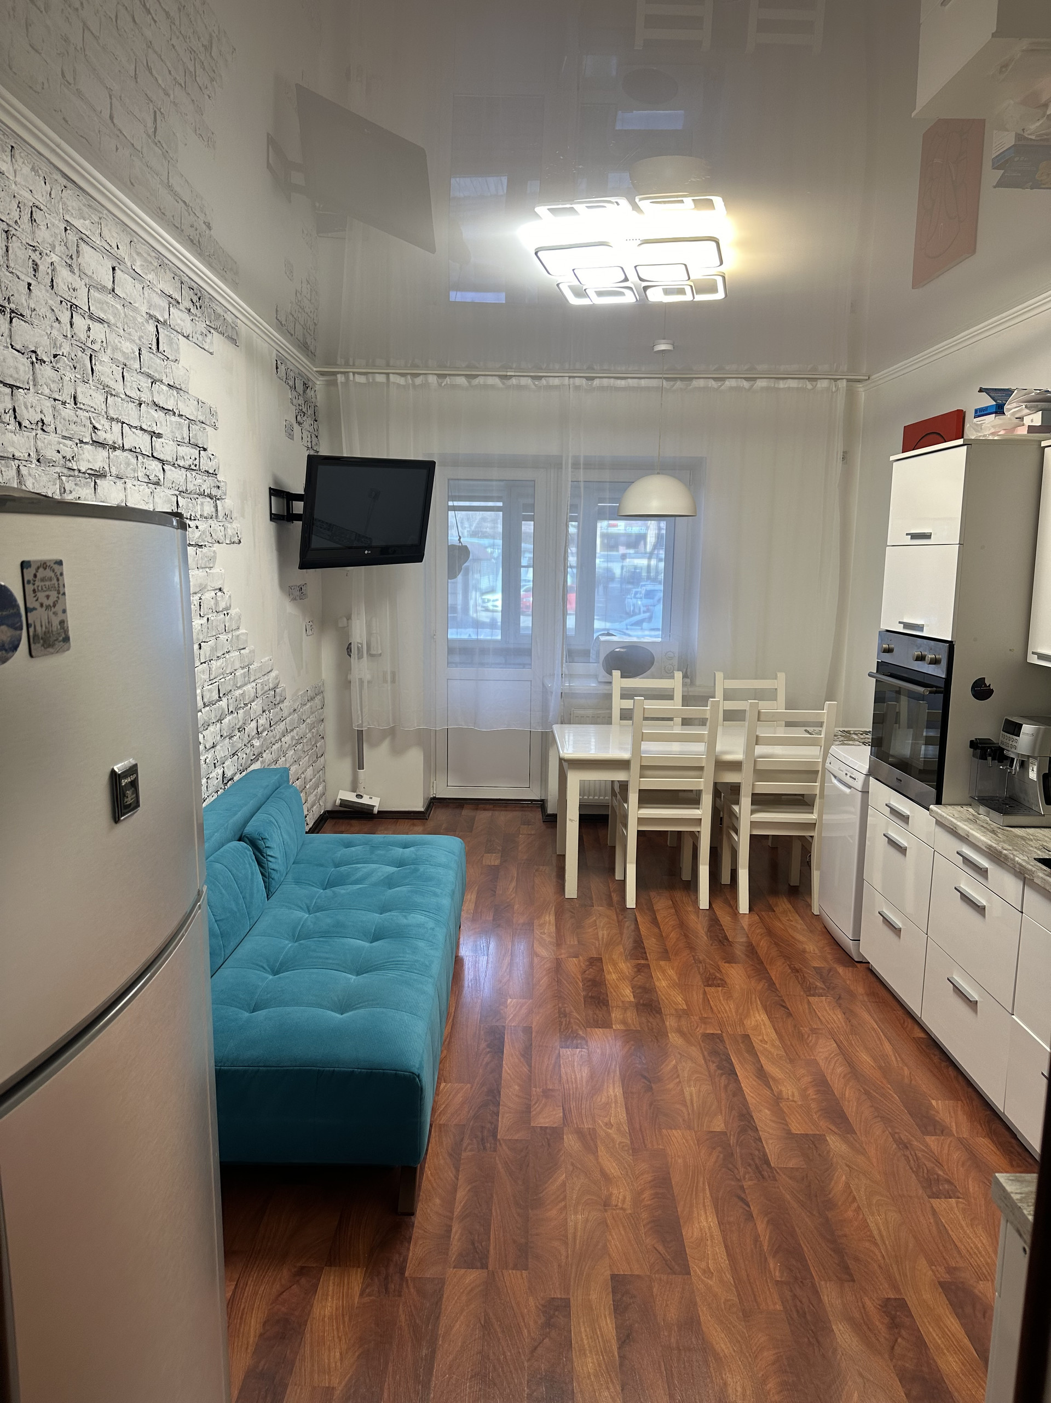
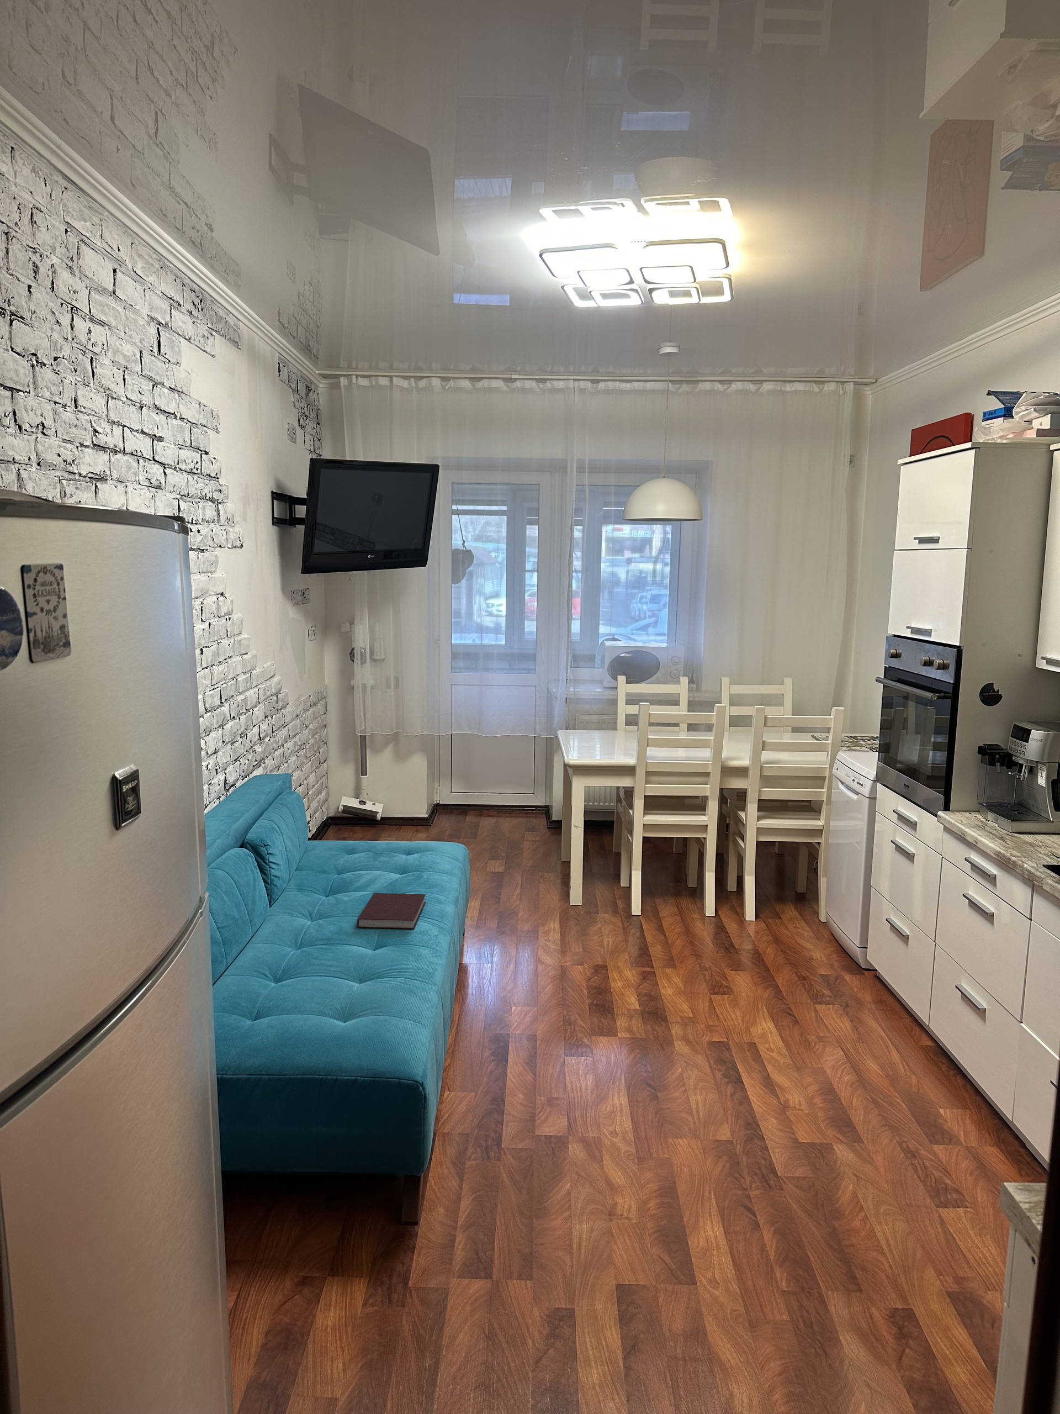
+ notebook [356,893,426,930]
